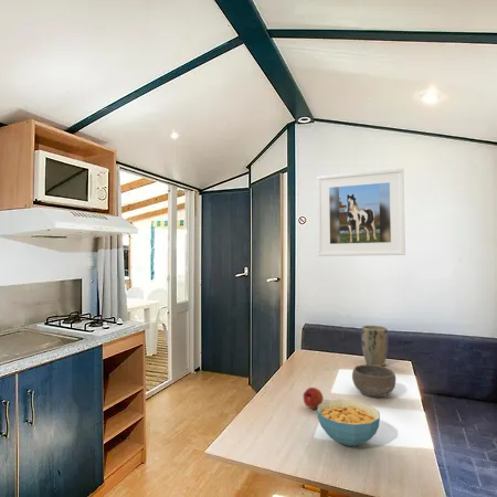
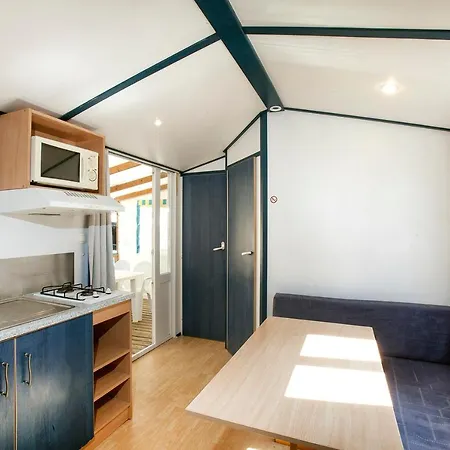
- cereal bowl [316,399,381,447]
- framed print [316,168,406,257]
- fruit [303,387,325,410]
- plant pot [360,325,389,367]
- bowl [351,364,396,398]
